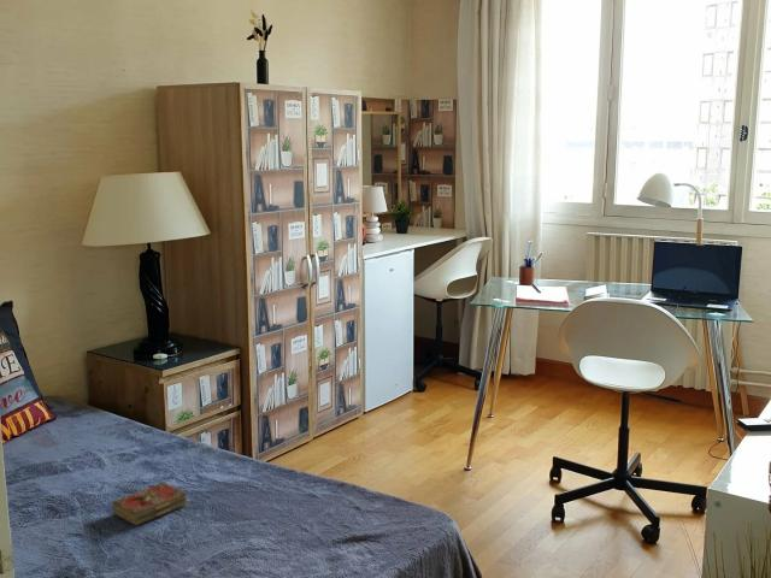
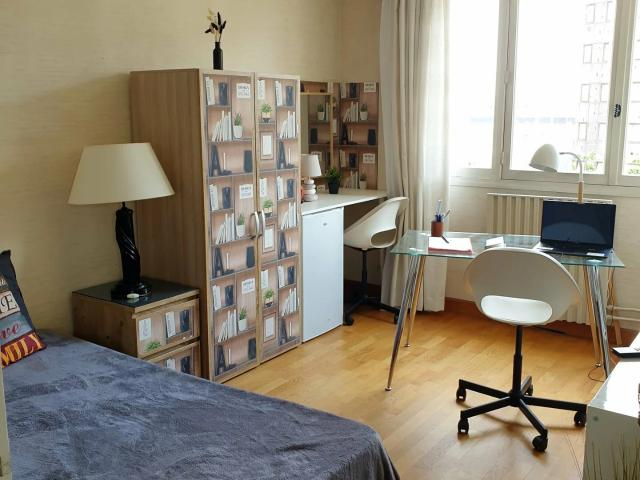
- book [111,480,188,526]
